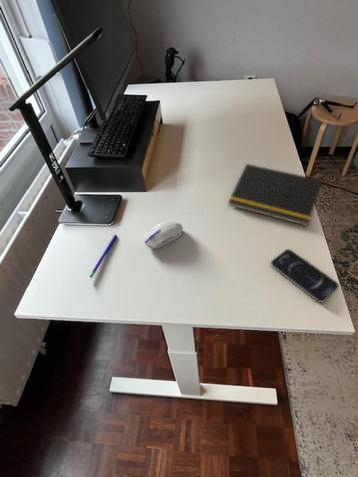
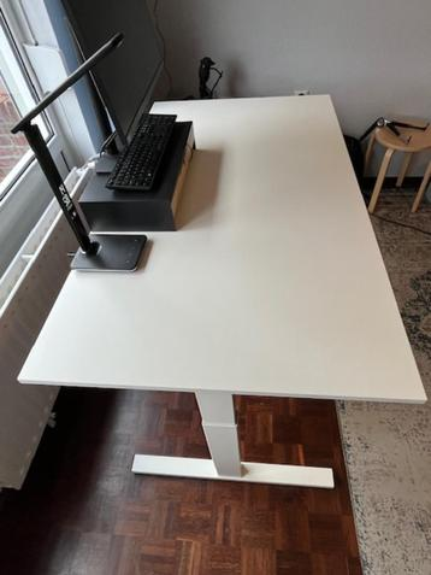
- smartphone [270,248,340,304]
- pen [89,234,118,279]
- notepad [227,163,324,227]
- computer mouse [143,220,184,250]
